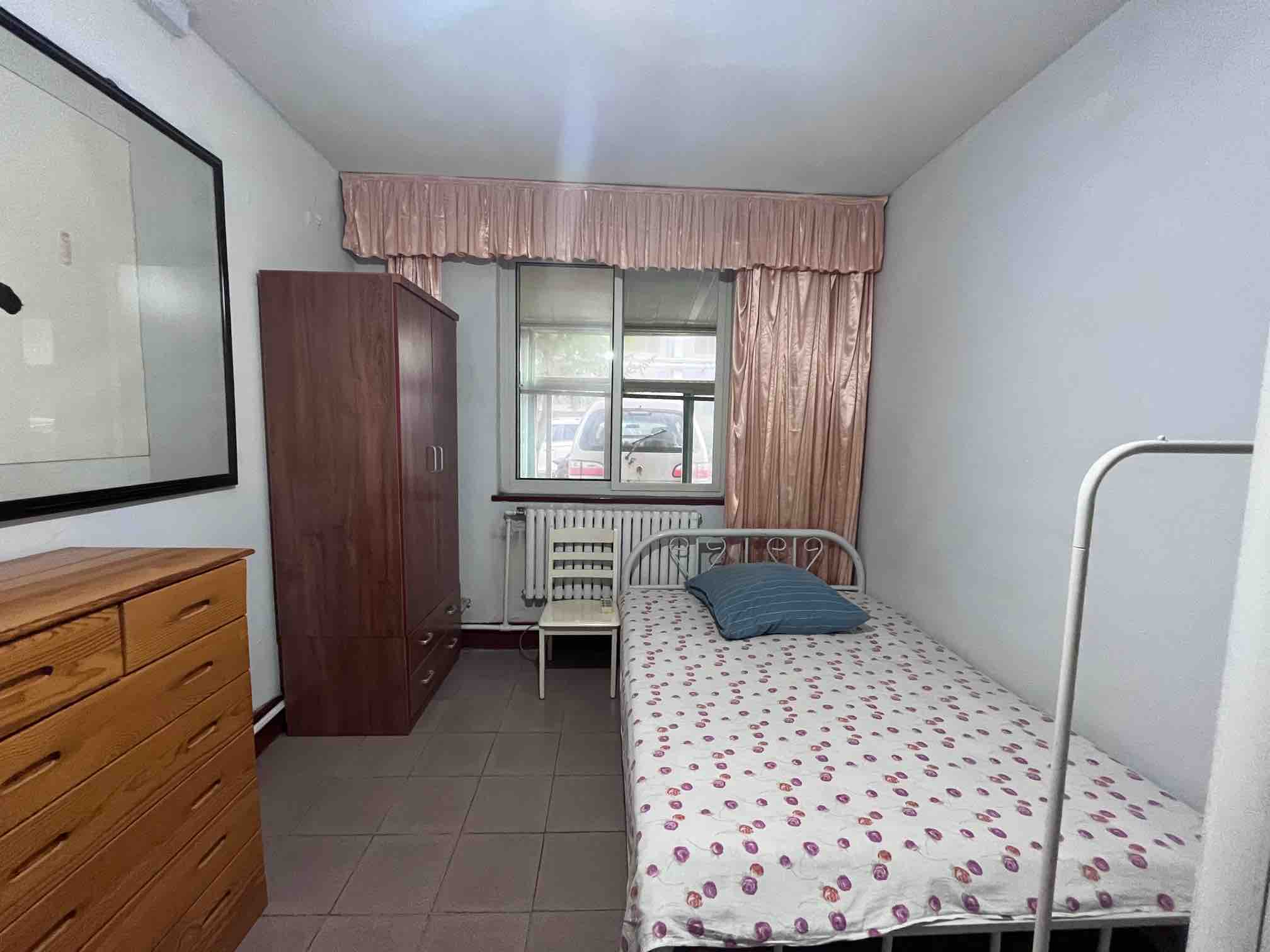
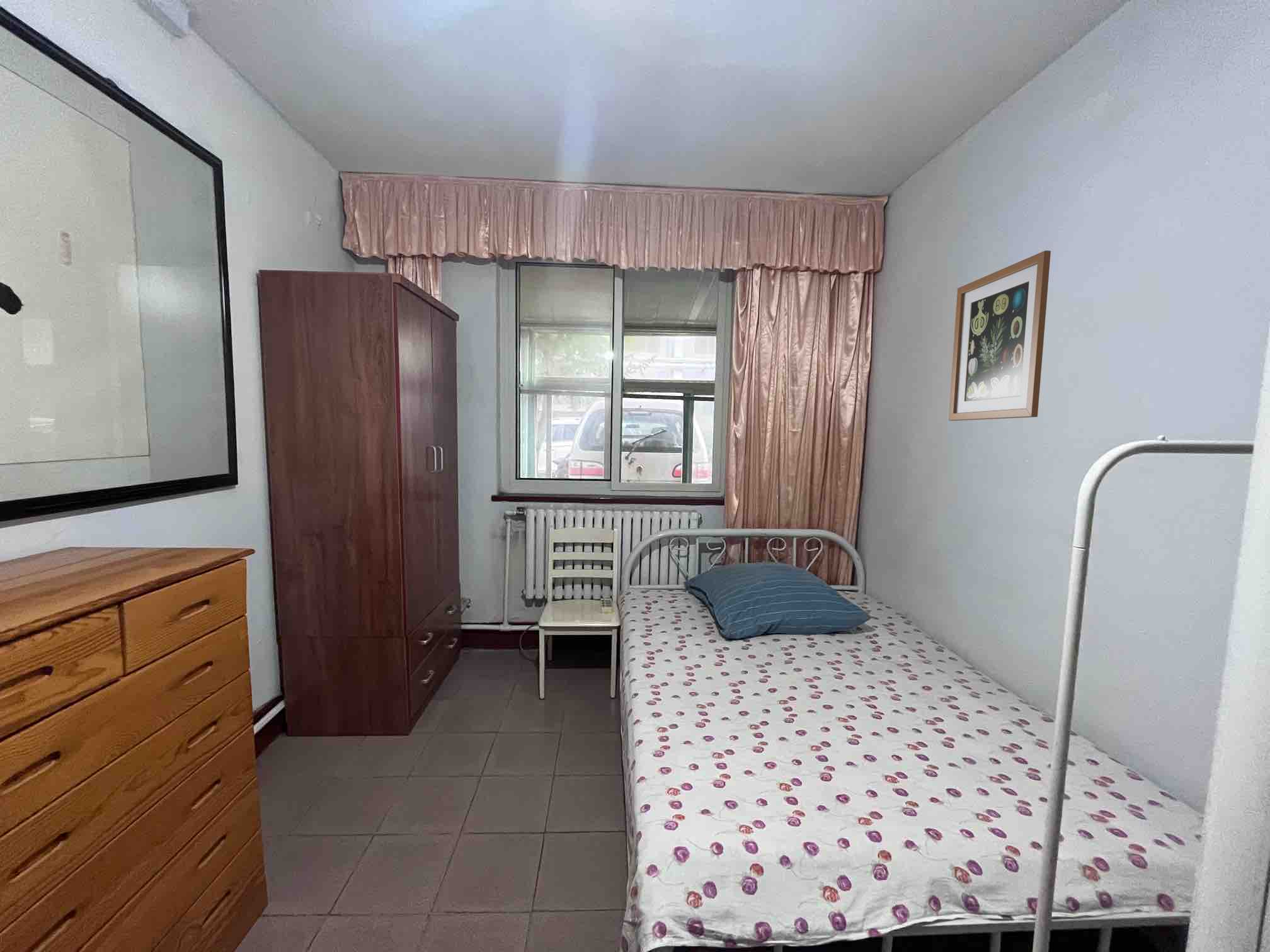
+ wall art [948,250,1051,421]
